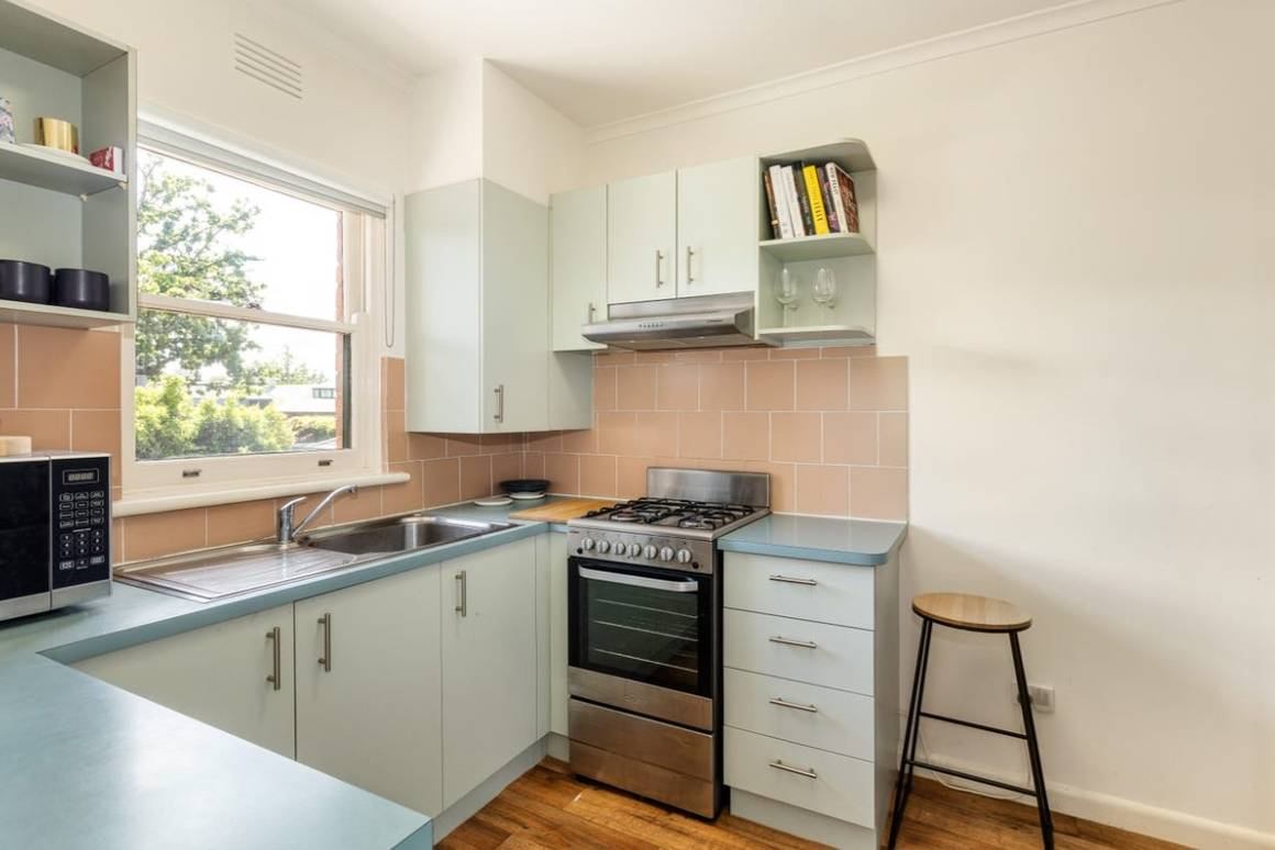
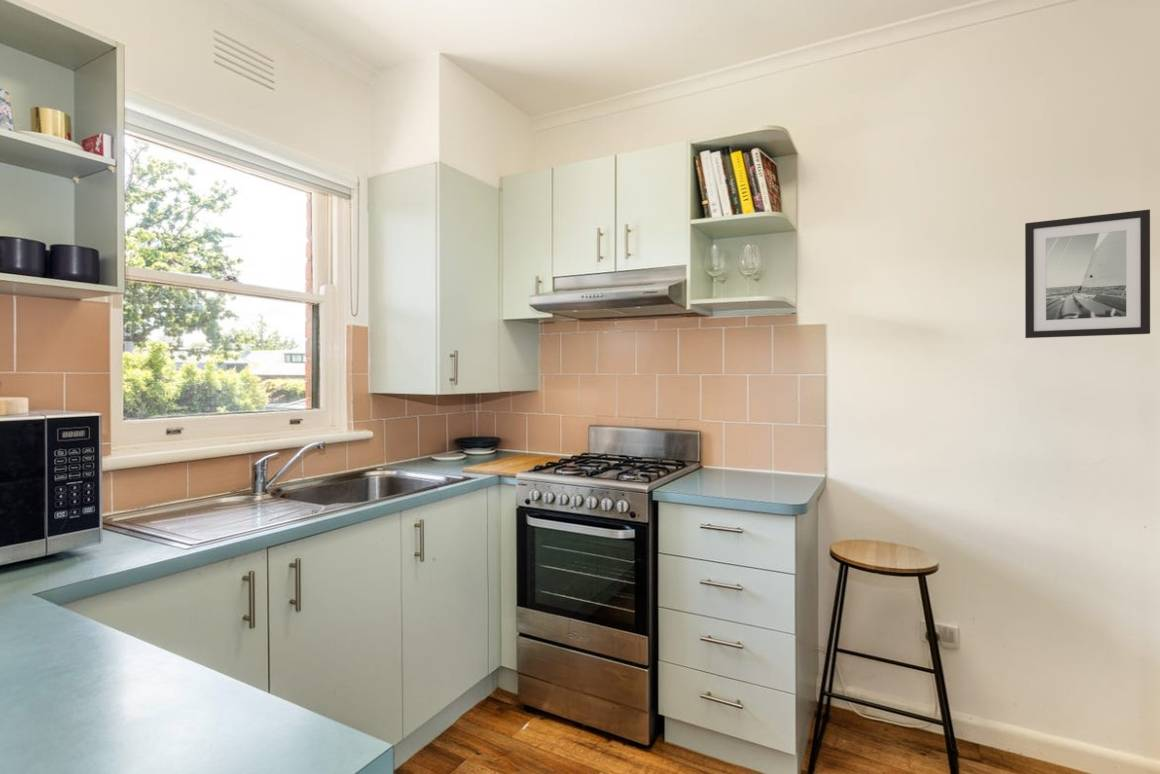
+ wall art [1024,208,1151,339]
